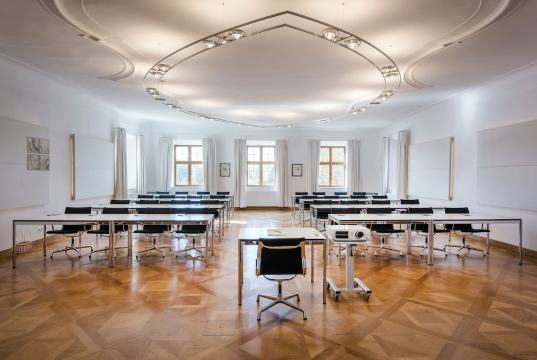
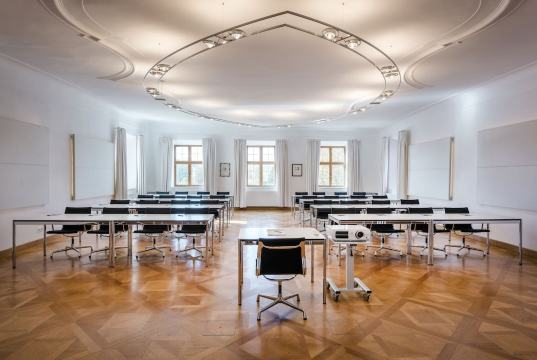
- basket [15,231,33,254]
- wall art [26,135,50,172]
